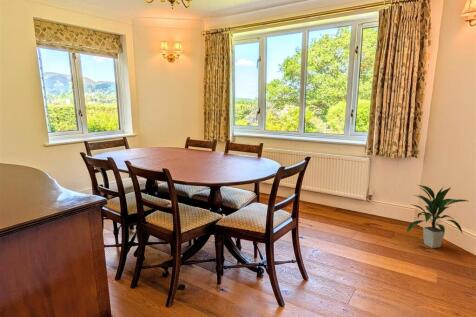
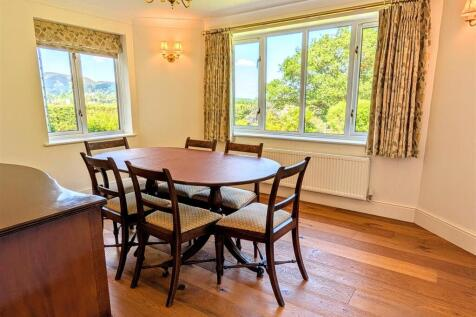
- indoor plant [406,184,468,249]
